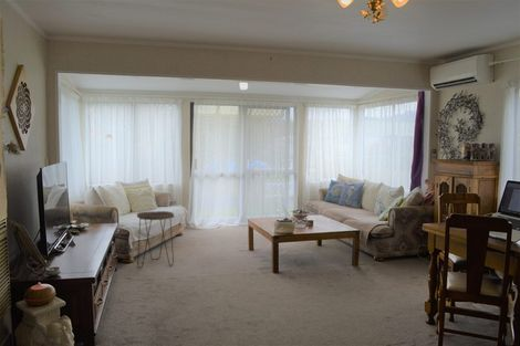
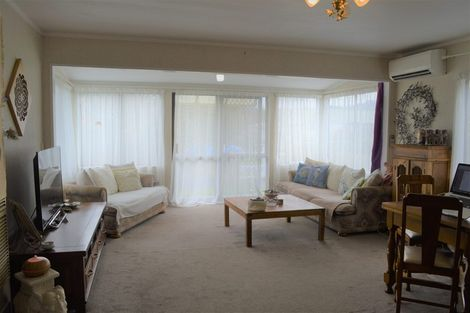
- side table [136,210,175,269]
